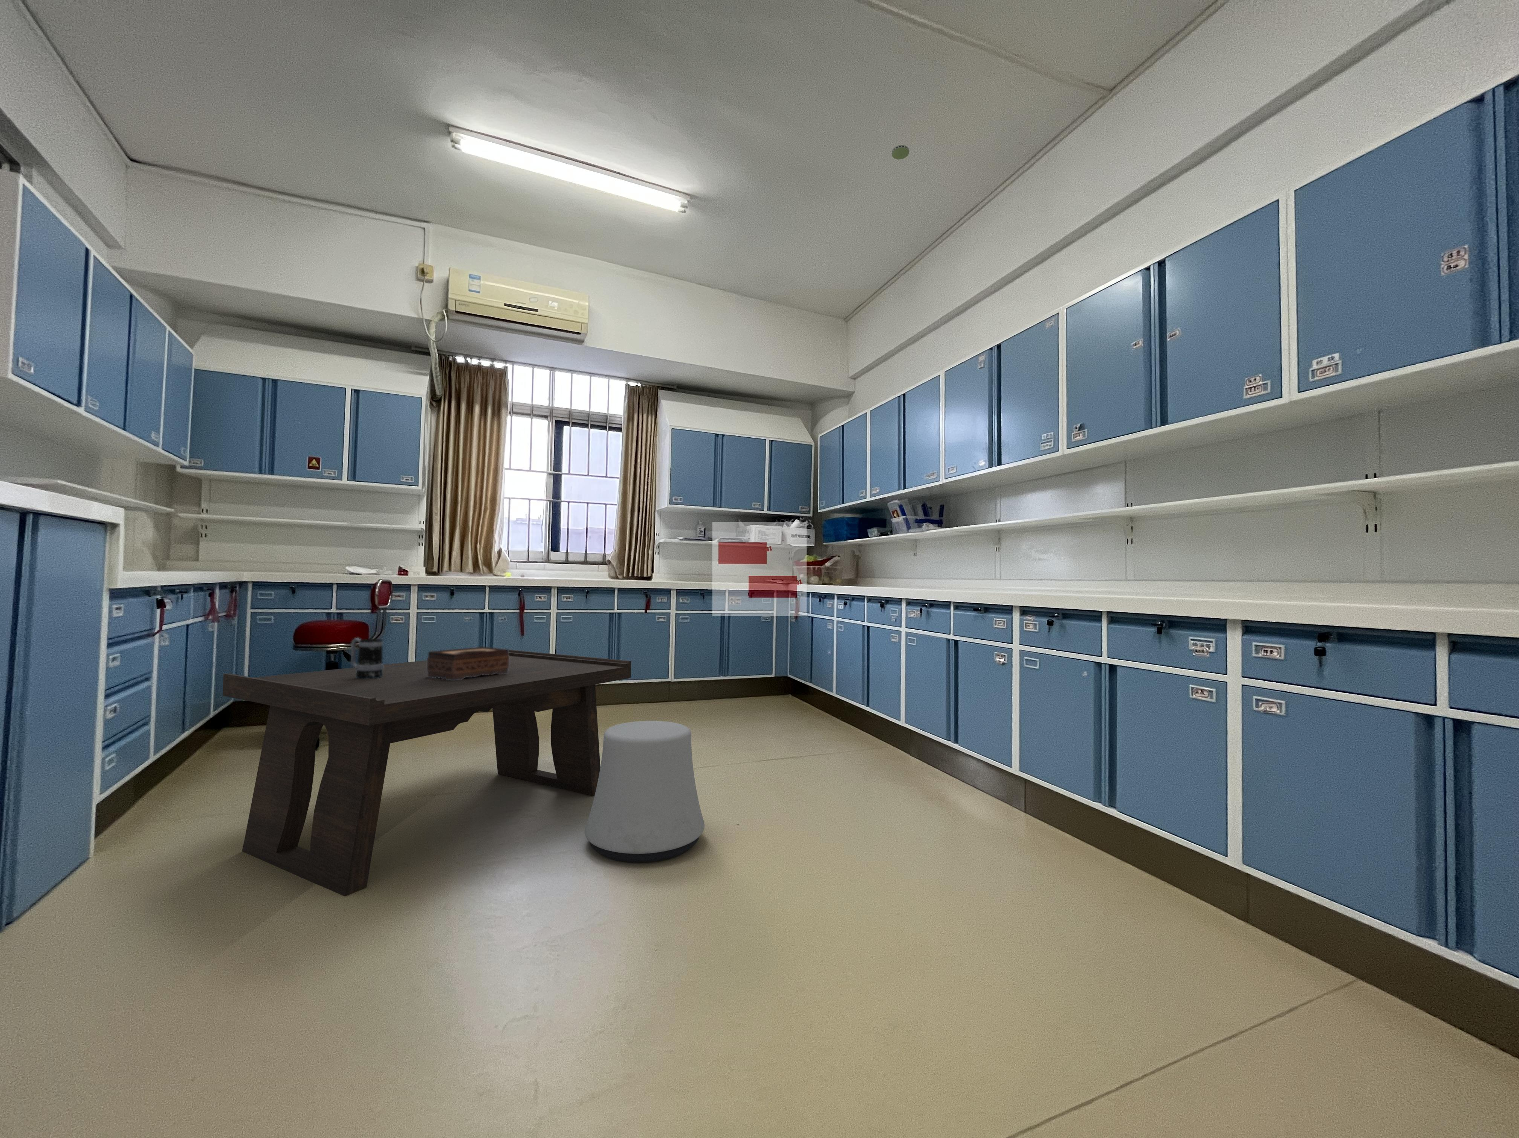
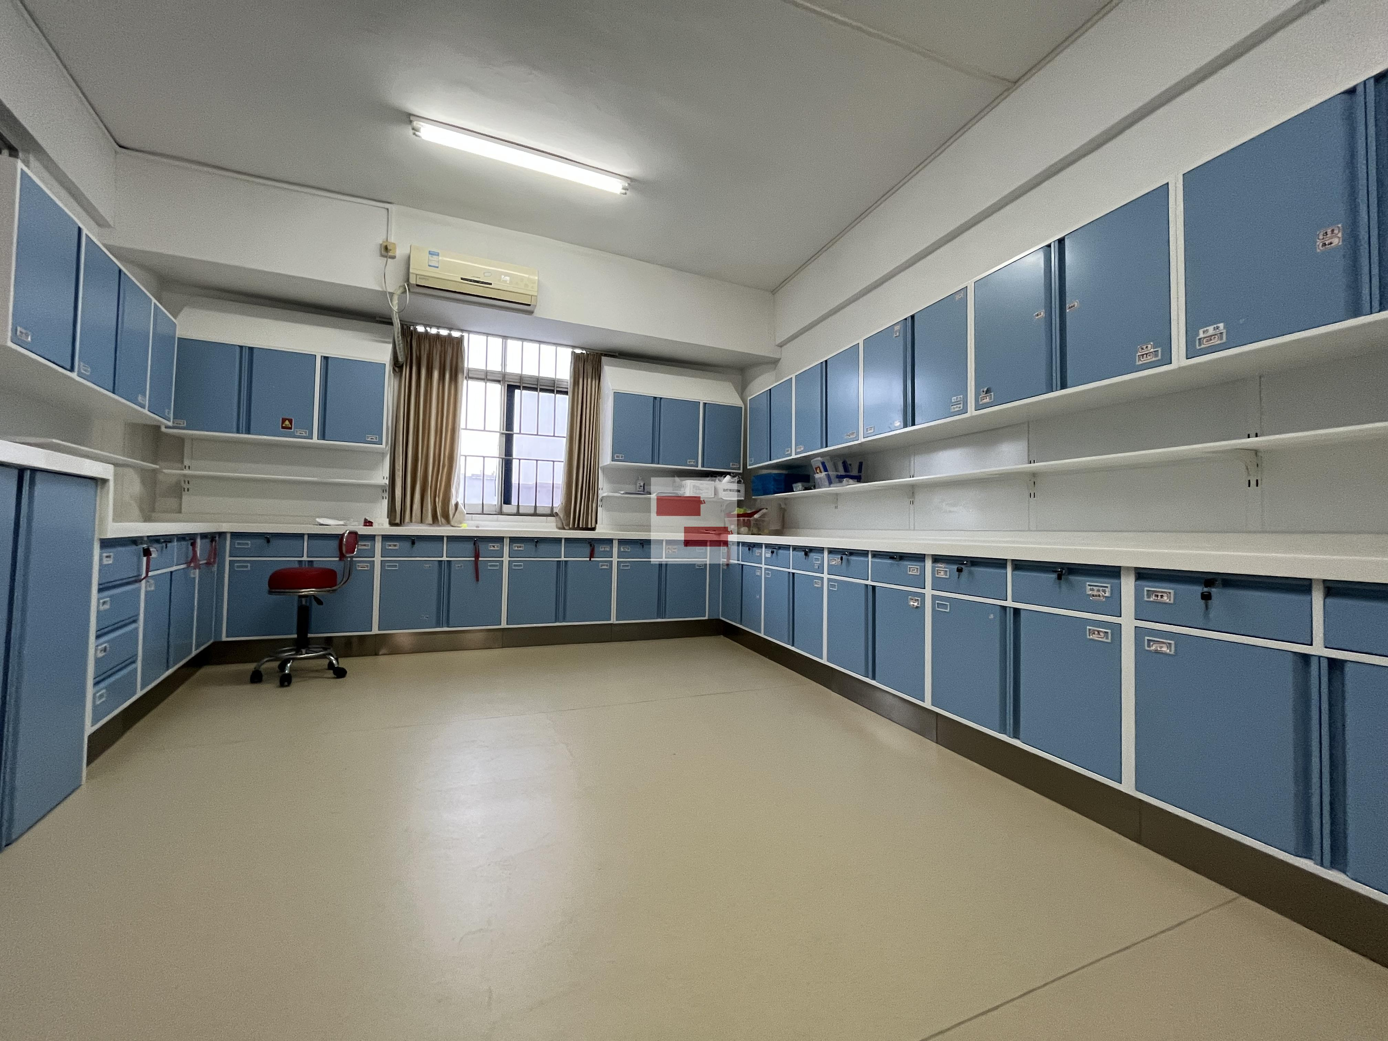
- smoke detector [891,145,909,160]
- coffee table [222,649,632,897]
- stool [585,721,704,863]
- tissue box [427,647,510,680]
- mug [350,637,384,679]
